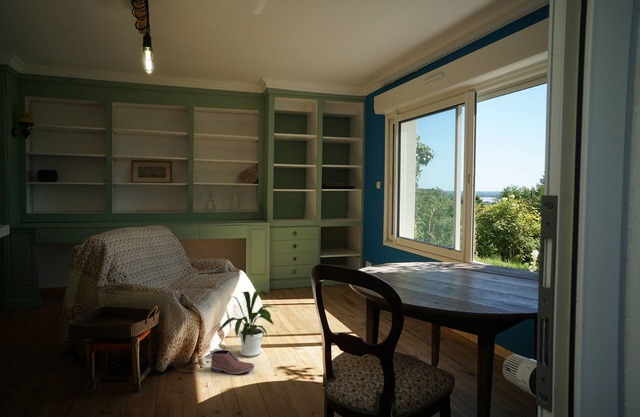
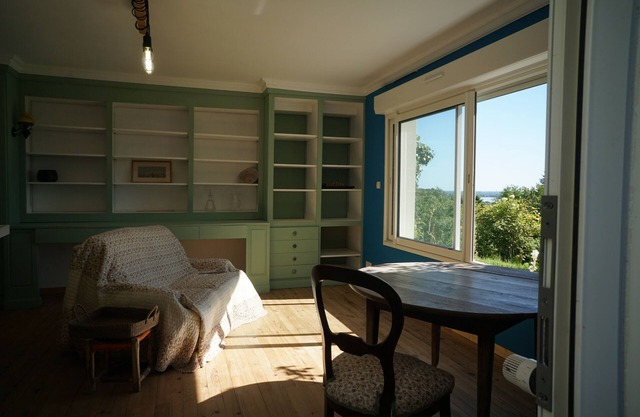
- house plant [216,289,278,358]
- shoe [209,349,255,375]
